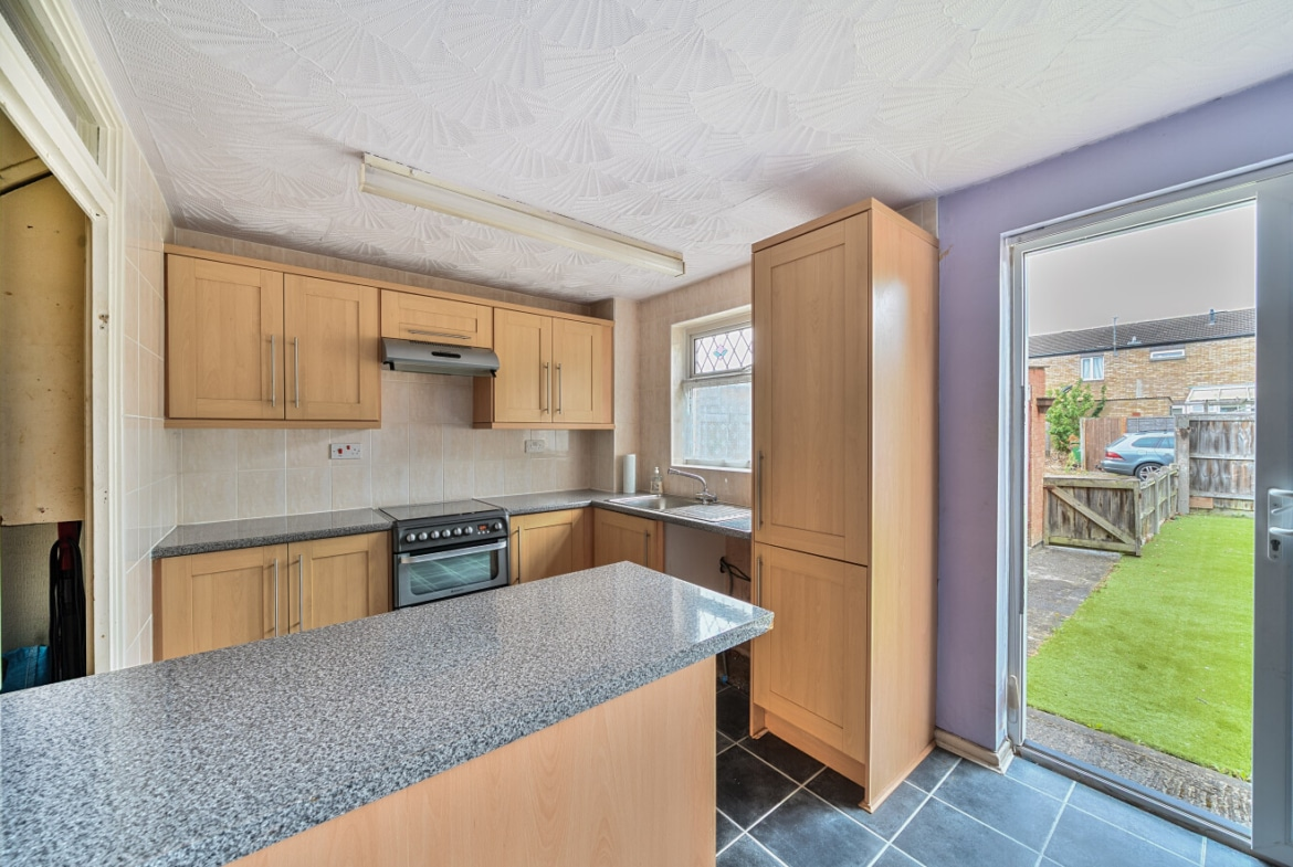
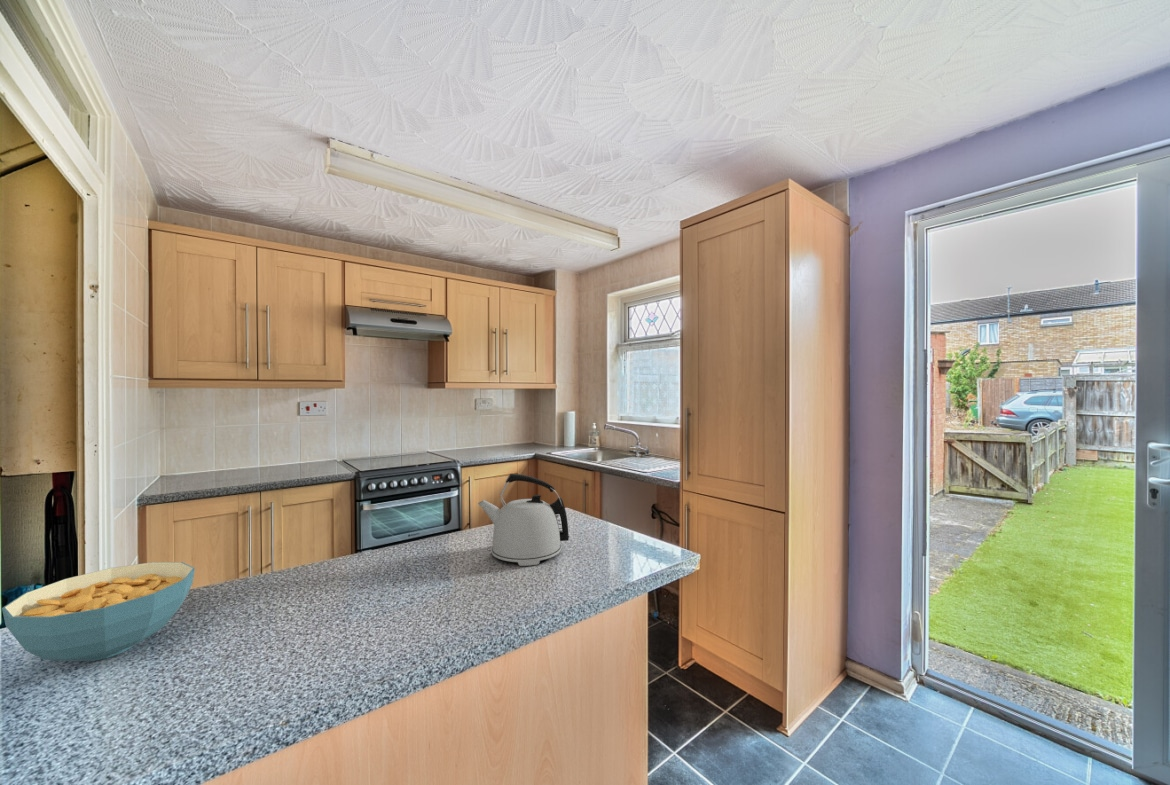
+ cereal bowl [1,561,196,662]
+ kettle [477,473,570,567]
